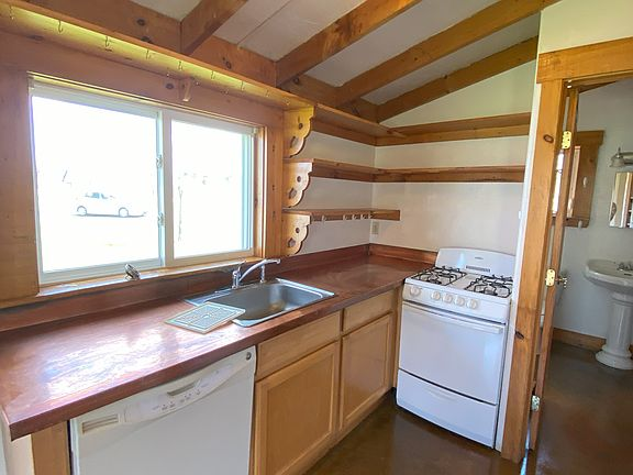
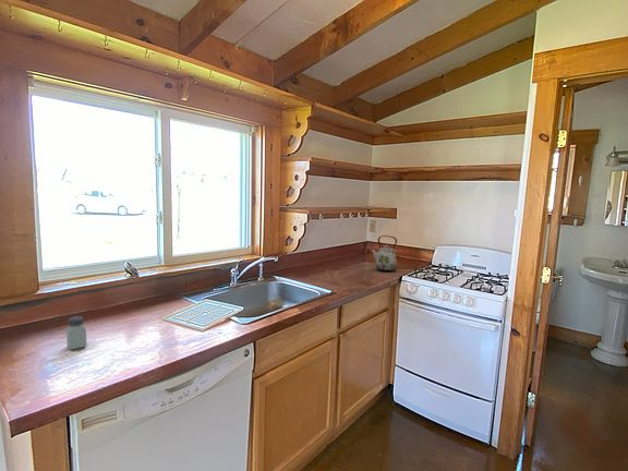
+ kettle [370,234,398,273]
+ saltshaker [65,315,87,351]
